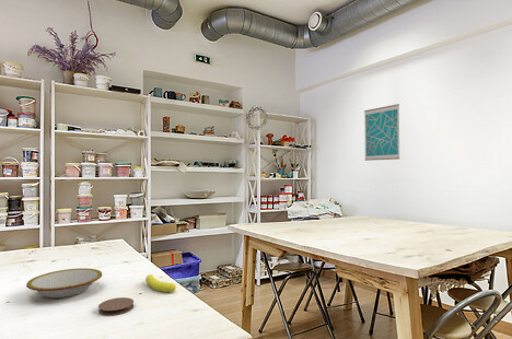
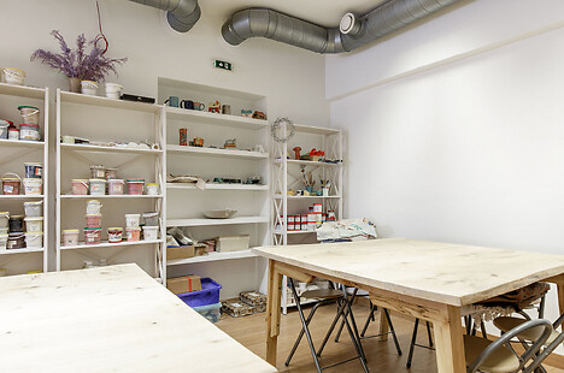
- banana [144,273,177,293]
- bowl [25,267,103,300]
- wall art [363,103,400,162]
- coaster [97,296,135,316]
